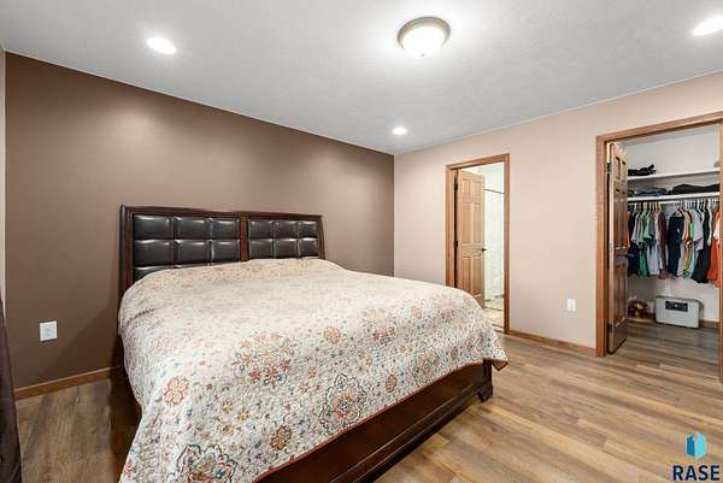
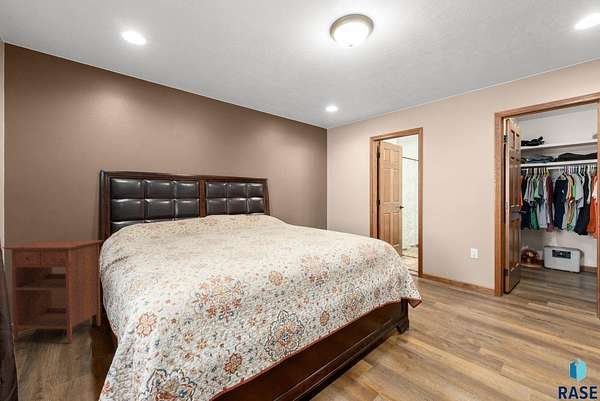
+ nightstand [1,239,104,344]
